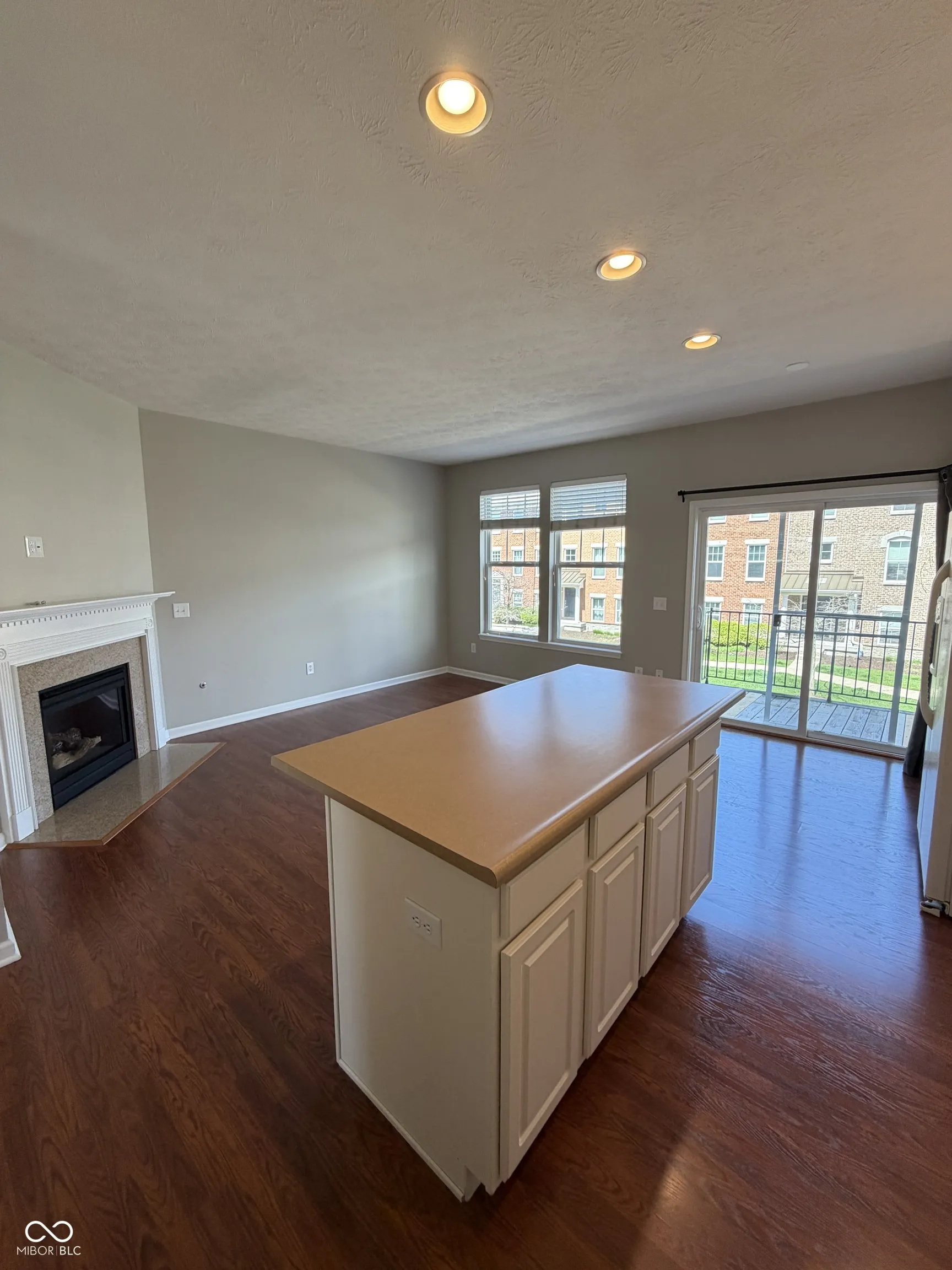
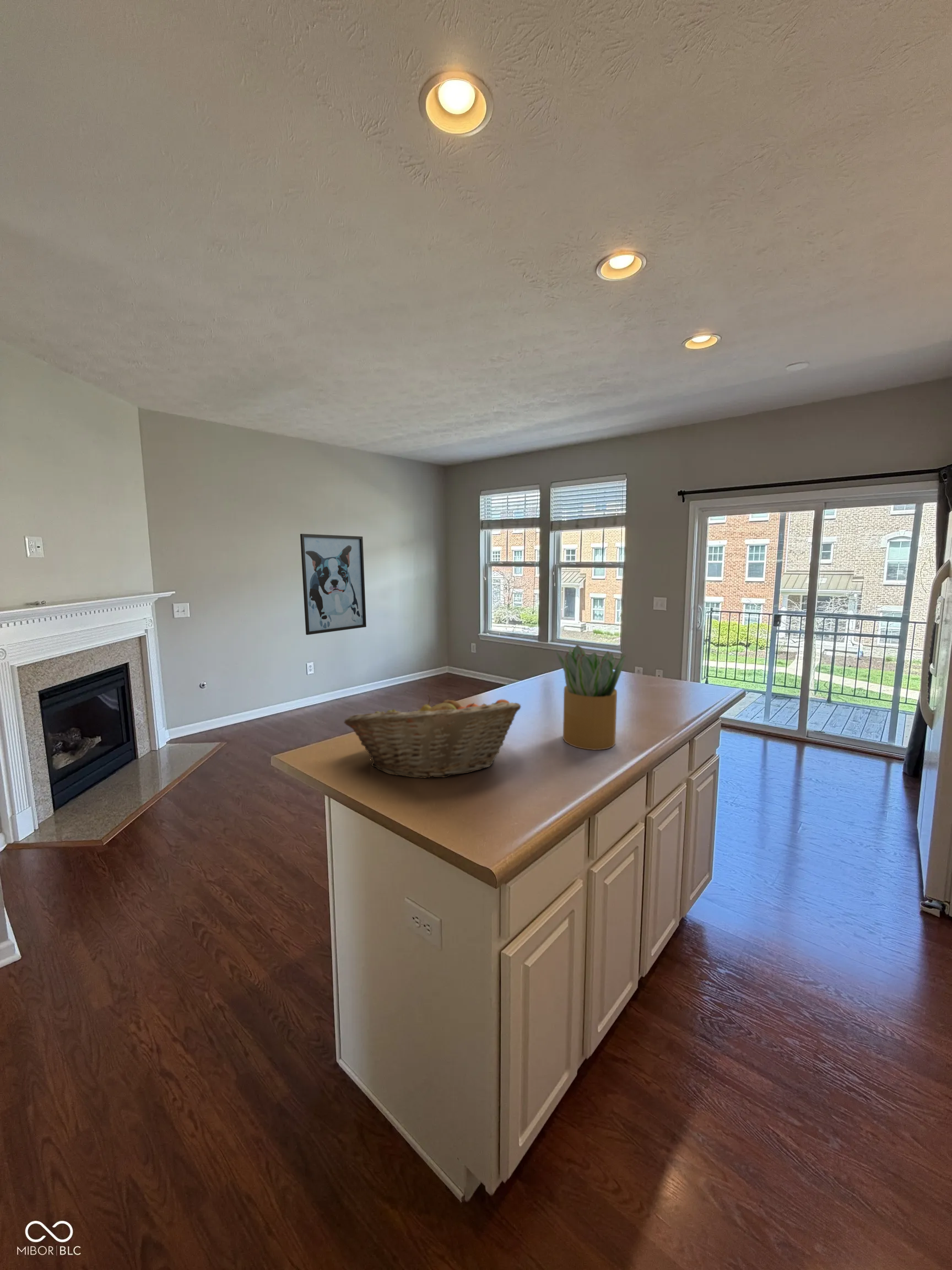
+ fruit basket [343,695,521,779]
+ wall art [300,533,367,636]
+ potted plant [555,644,626,751]
